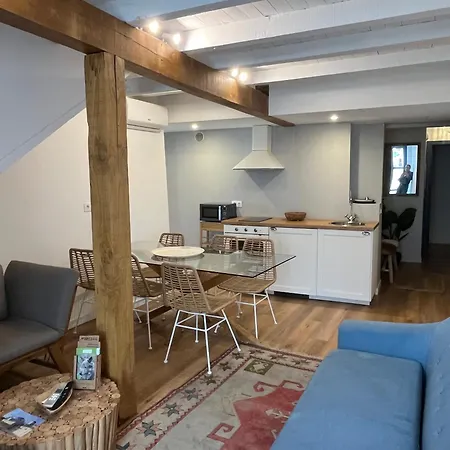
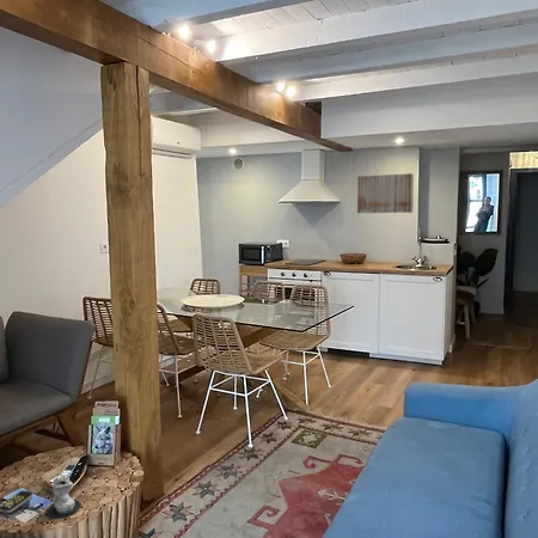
+ candle [45,473,82,519]
+ remote control [0,489,33,514]
+ wall art [356,172,415,214]
